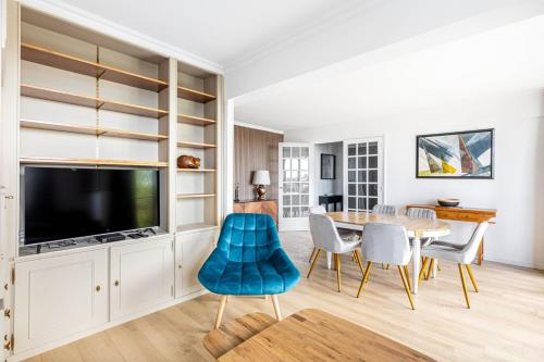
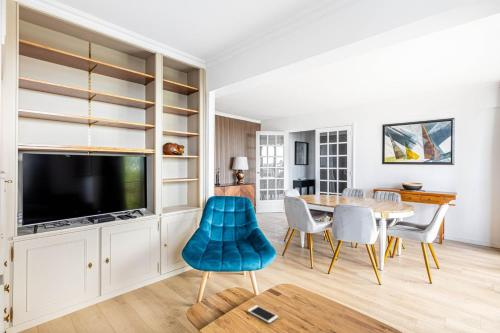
+ cell phone [246,304,279,324]
